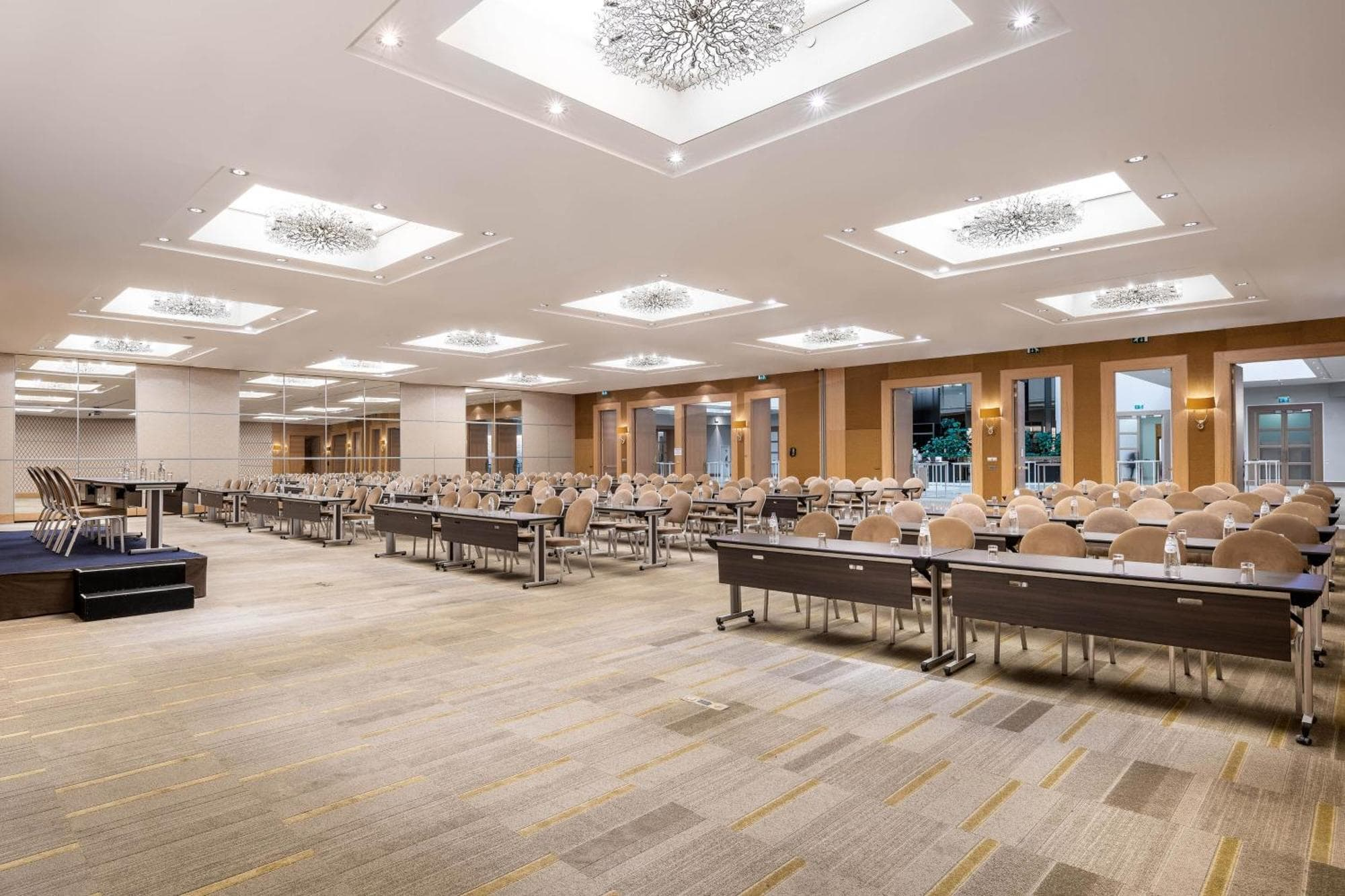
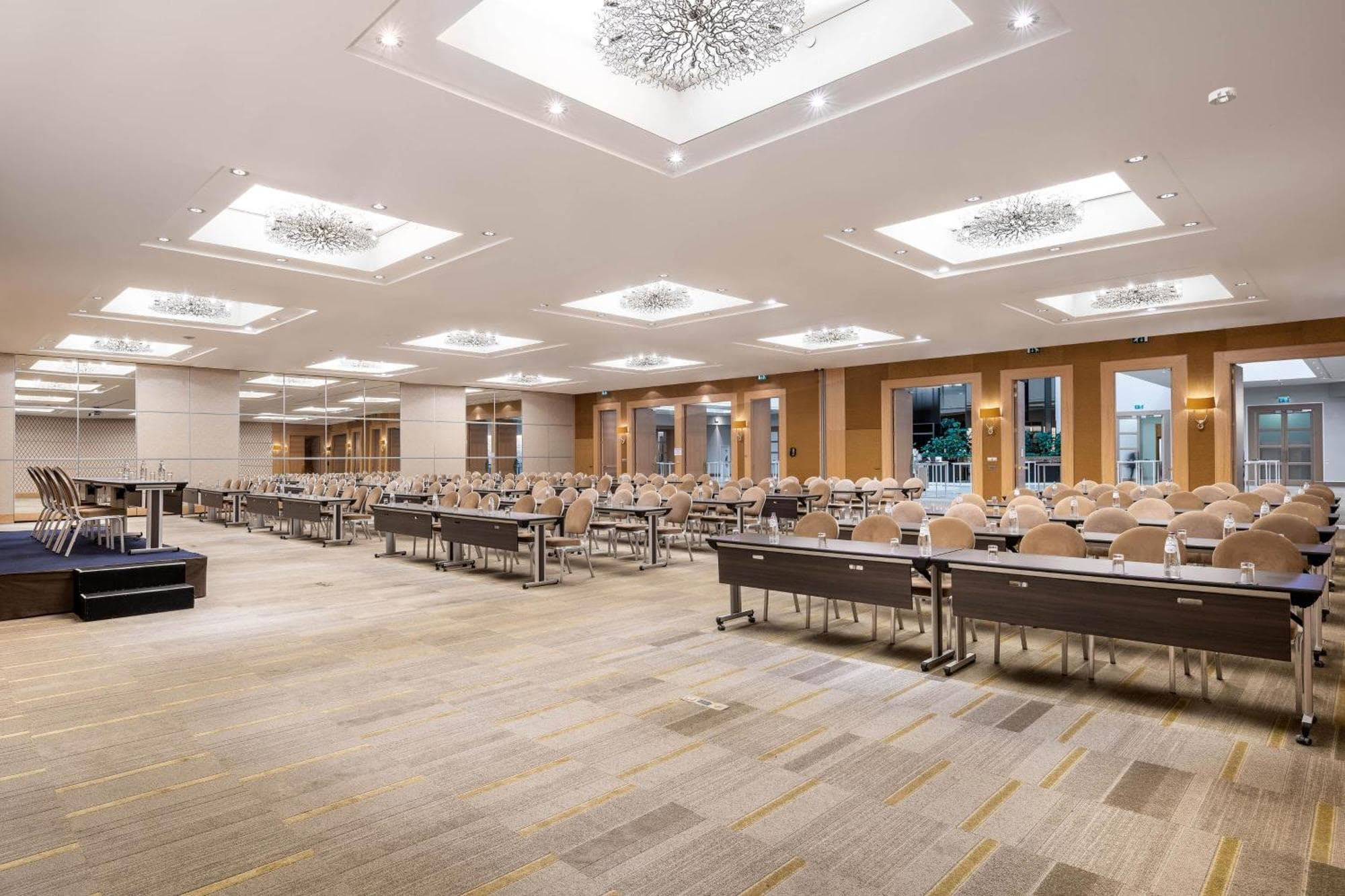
+ smoke detector [1208,87,1237,106]
